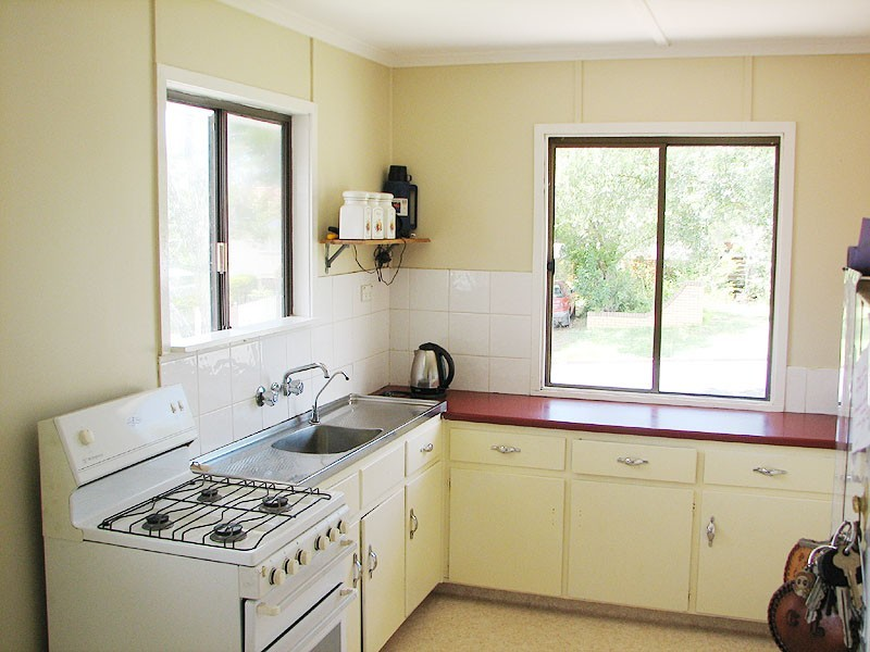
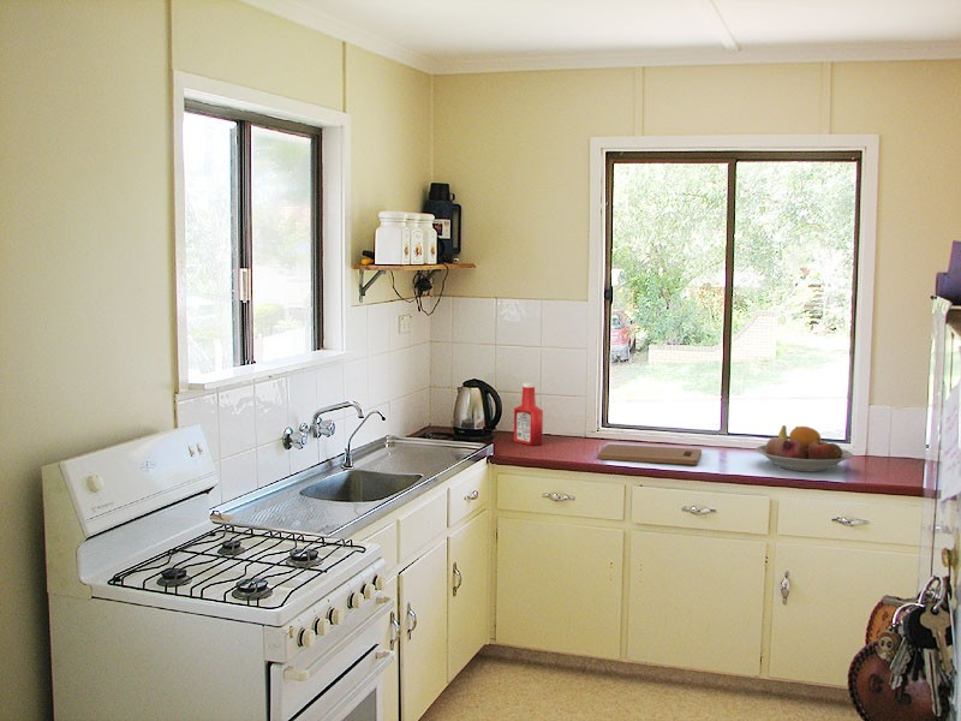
+ fruit bowl [754,424,854,472]
+ cutting board [597,443,703,465]
+ soap bottle [513,381,544,446]
